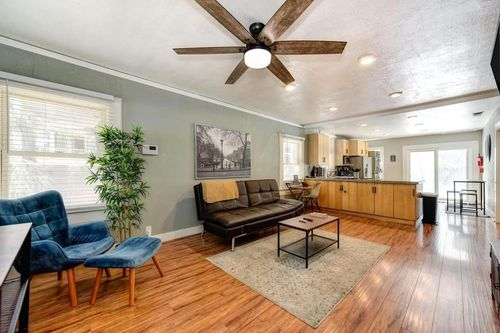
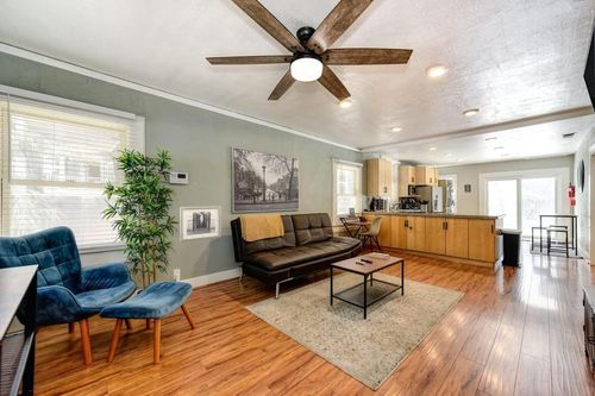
+ wall art [178,205,223,243]
